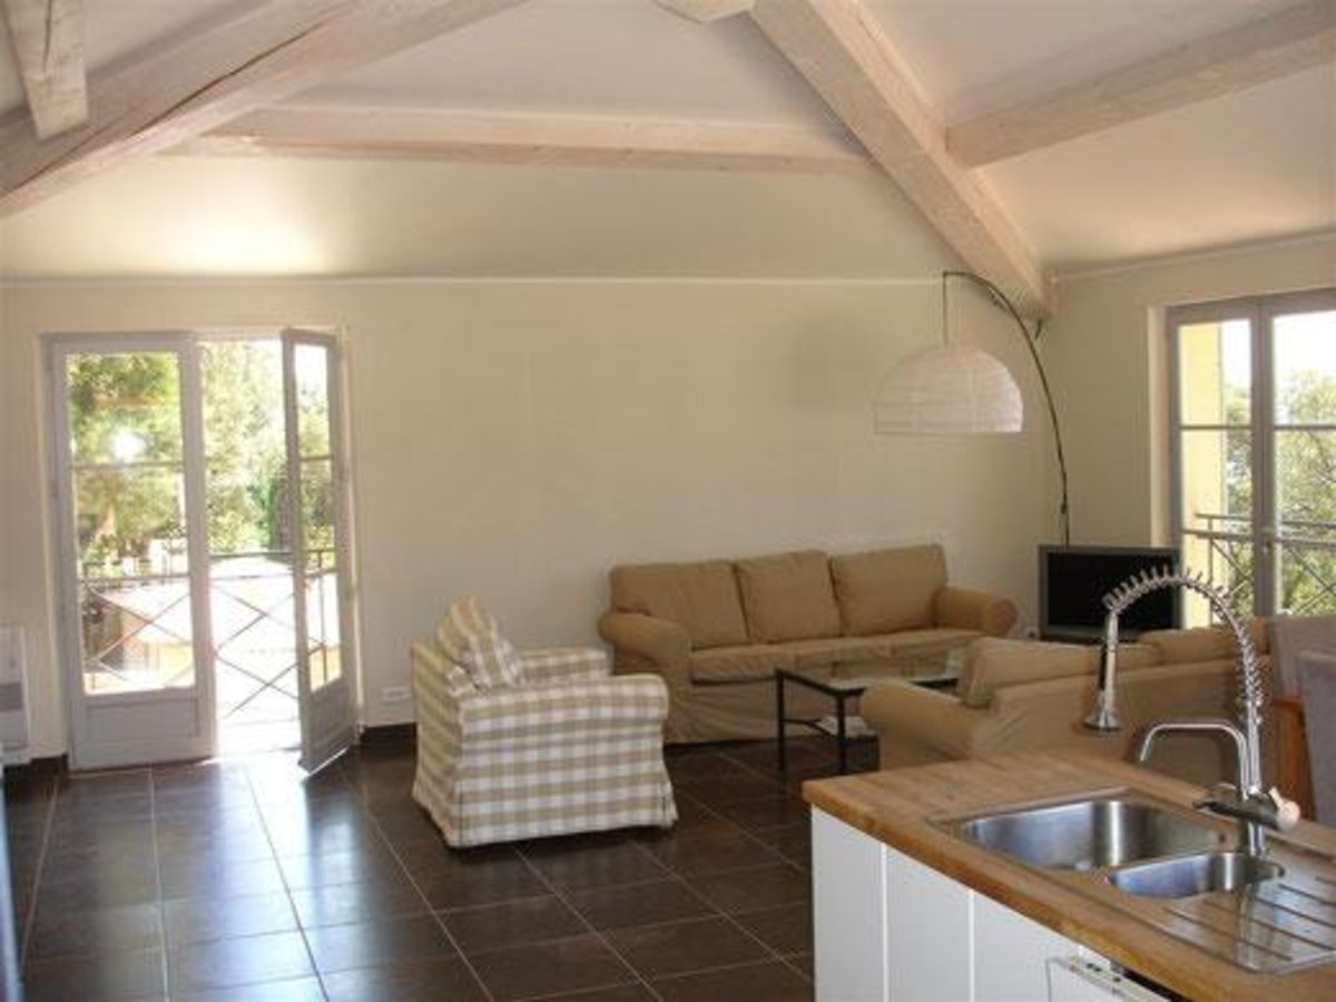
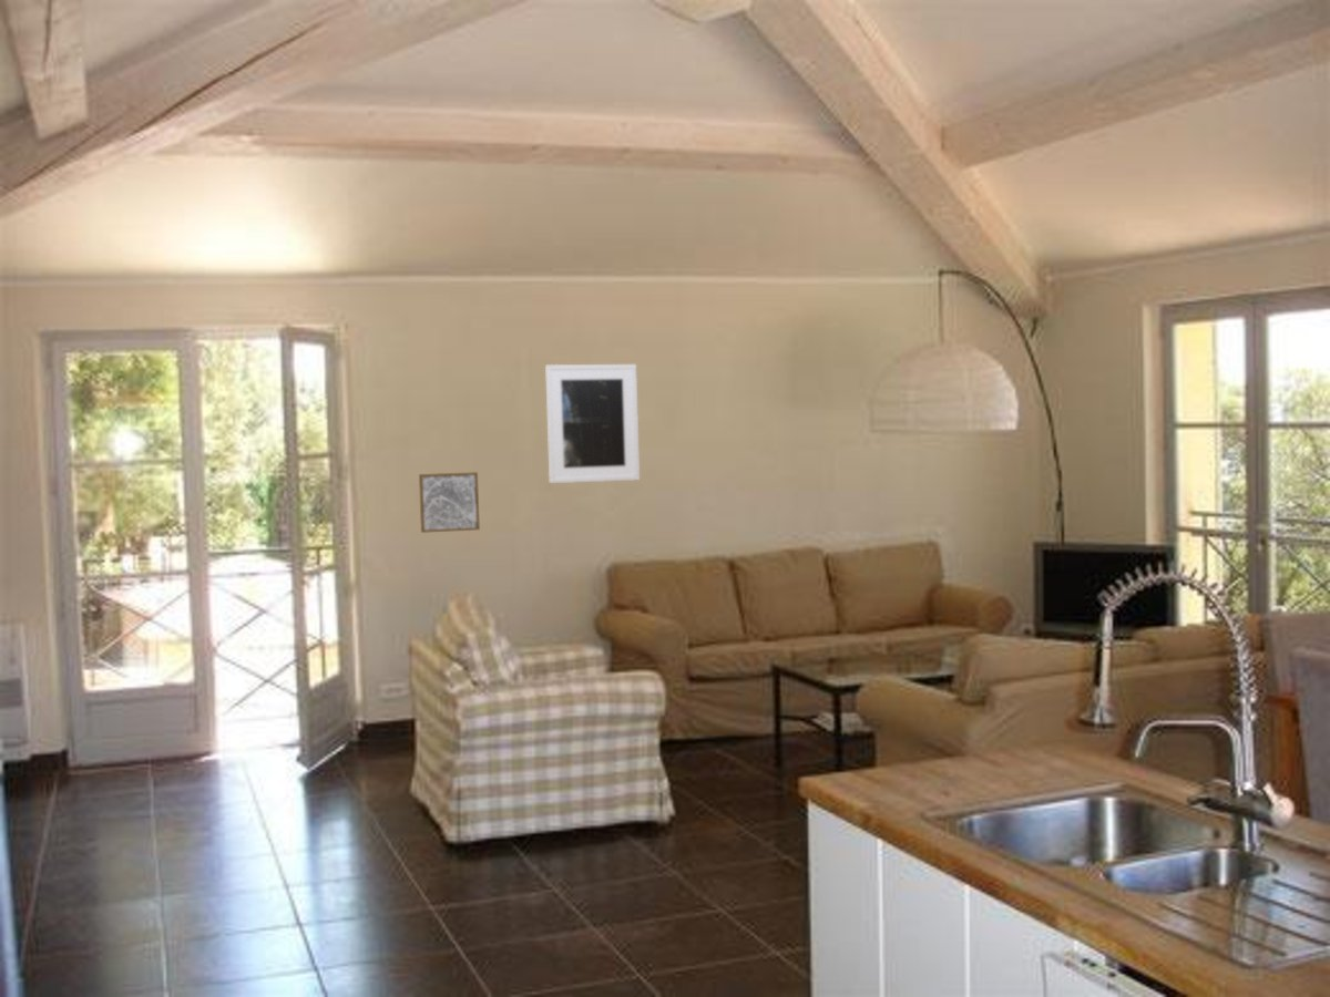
+ wall art [418,471,481,534]
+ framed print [544,363,641,484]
